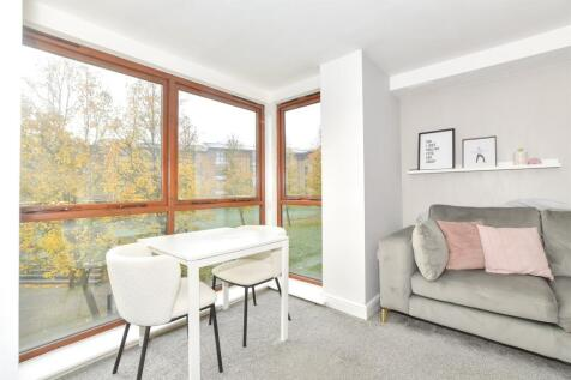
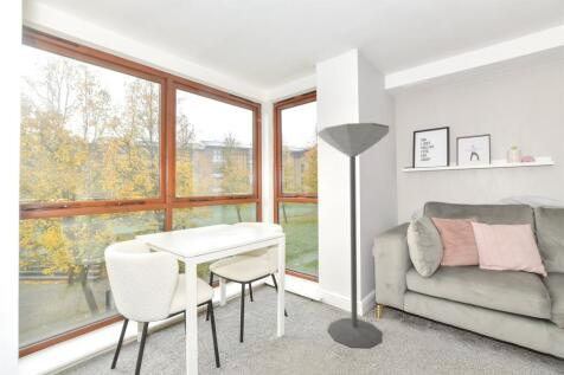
+ floor lamp [315,122,390,349]
